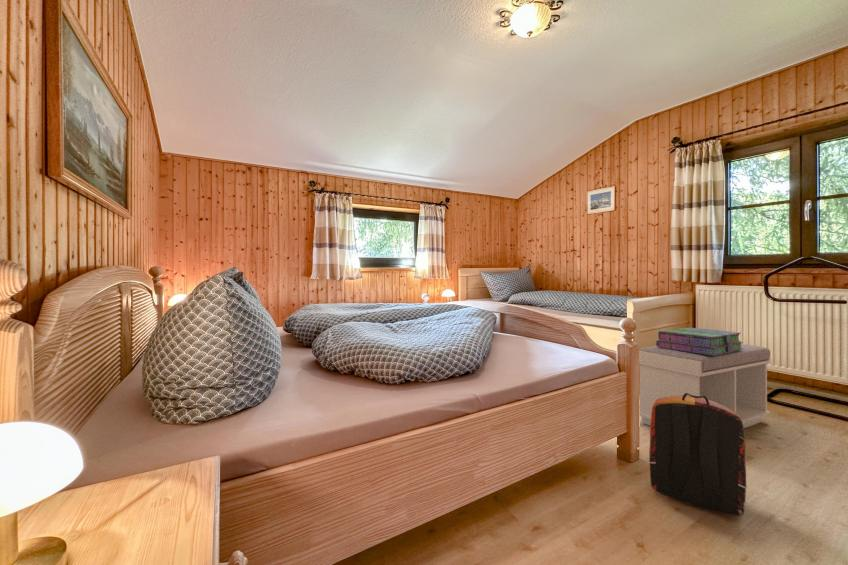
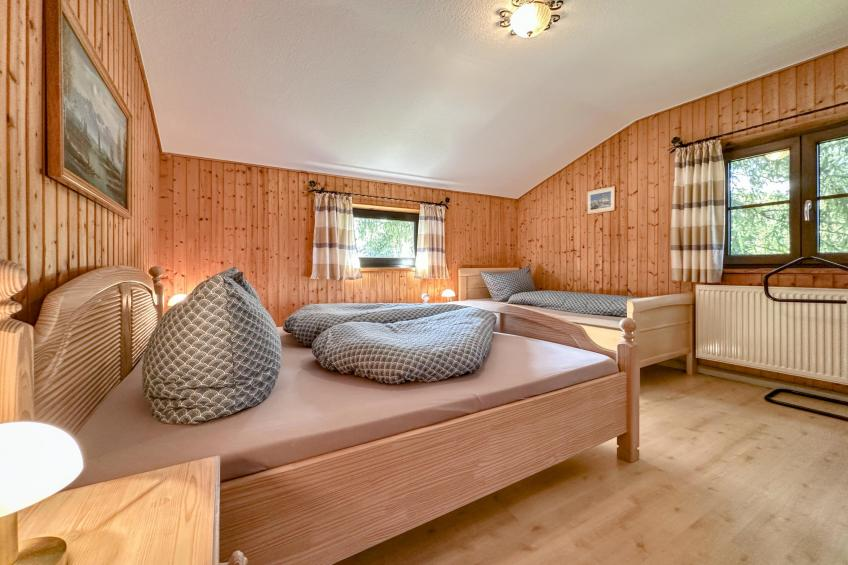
- bench [638,343,771,429]
- stack of books [655,327,744,356]
- backpack [648,393,748,517]
